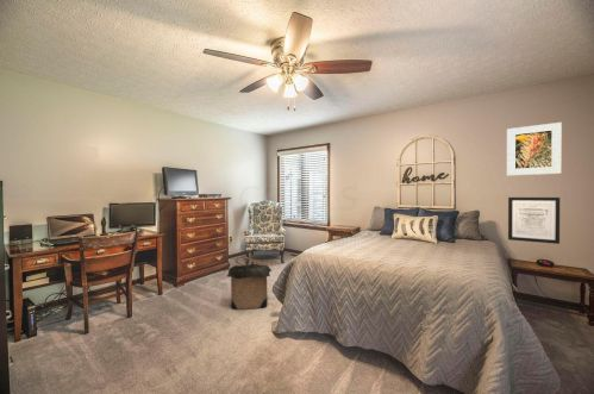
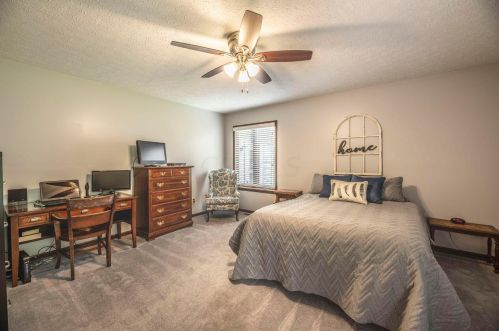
- wall art [507,196,561,245]
- laundry hamper [226,256,273,311]
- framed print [506,121,563,176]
